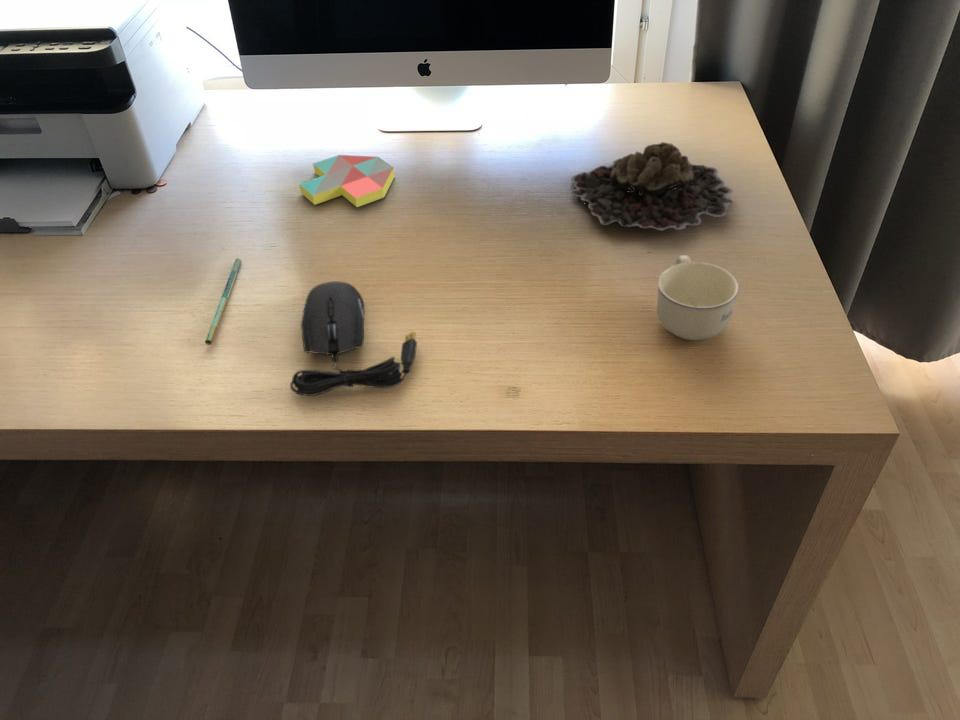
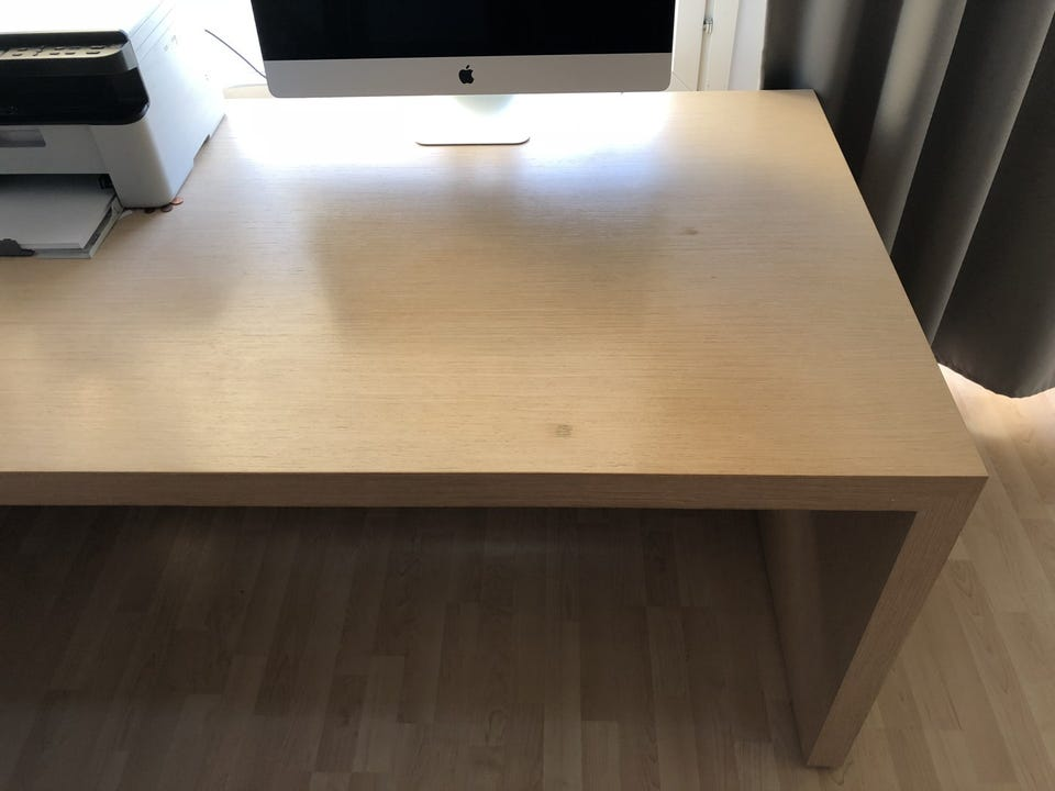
- cup [656,254,740,341]
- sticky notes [298,154,396,208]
- computer mouse [289,280,418,397]
- succulent plant [570,141,734,233]
- pen [204,257,242,346]
